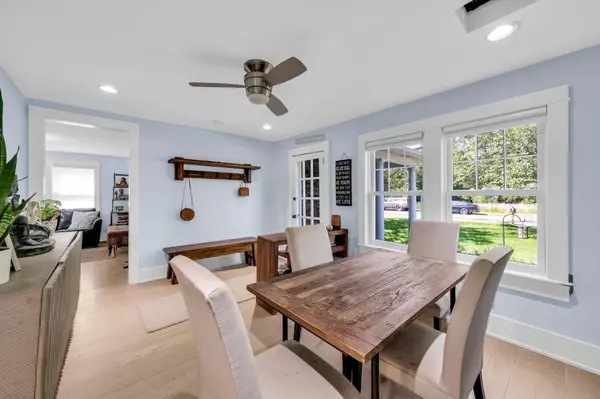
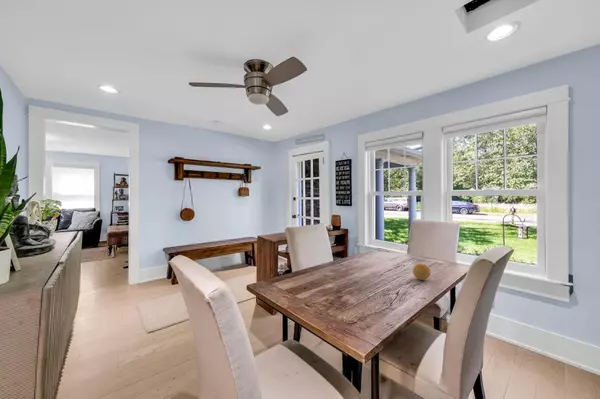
+ fruit [412,263,432,281]
